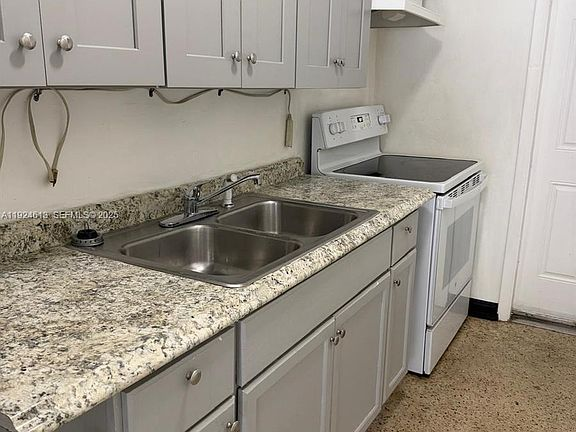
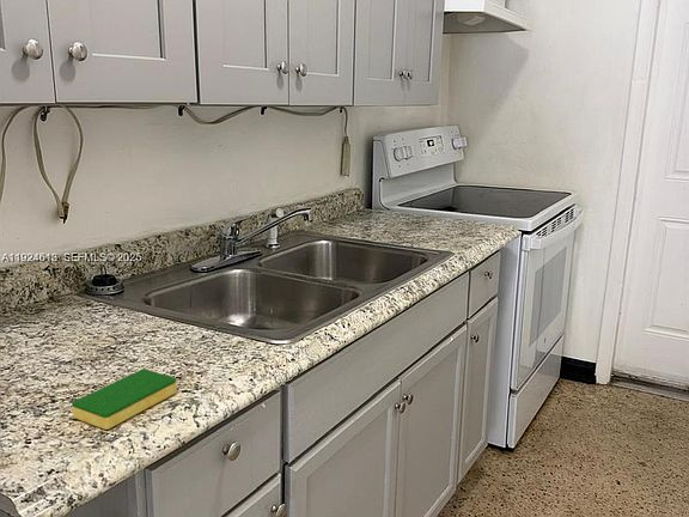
+ dish sponge [71,367,178,431]
